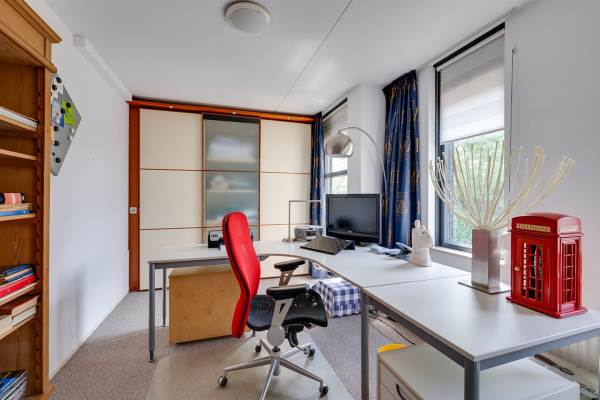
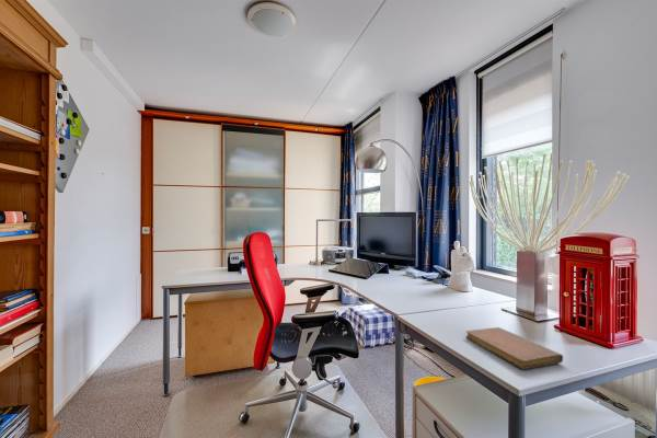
+ notebook [465,326,564,370]
